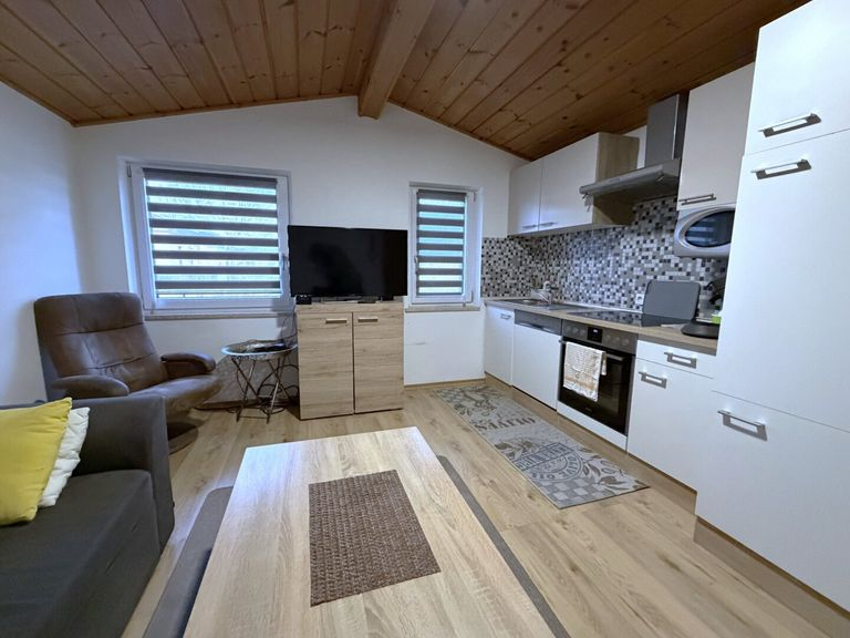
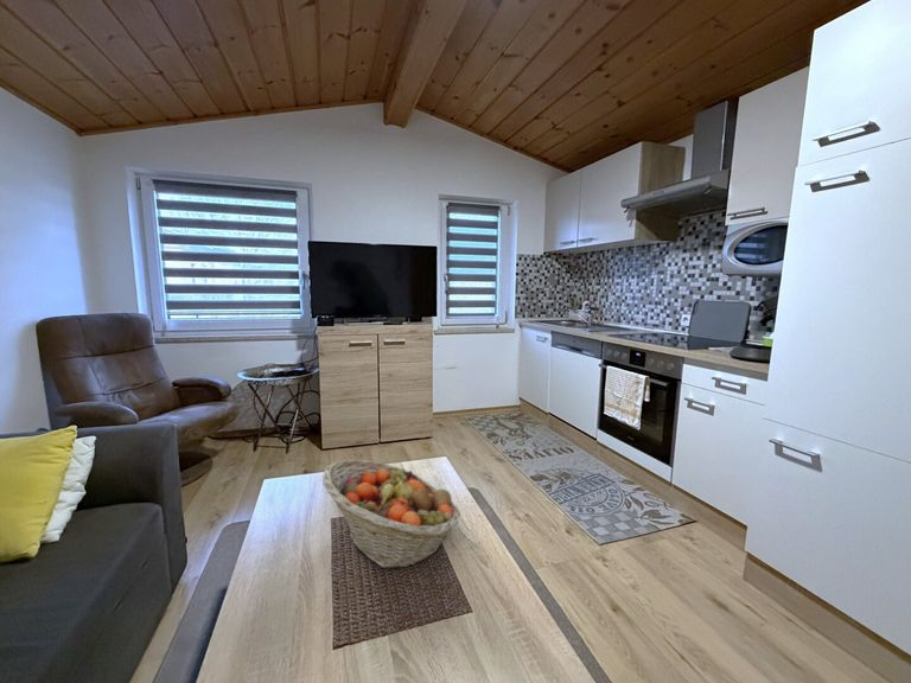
+ fruit basket [321,459,461,569]
